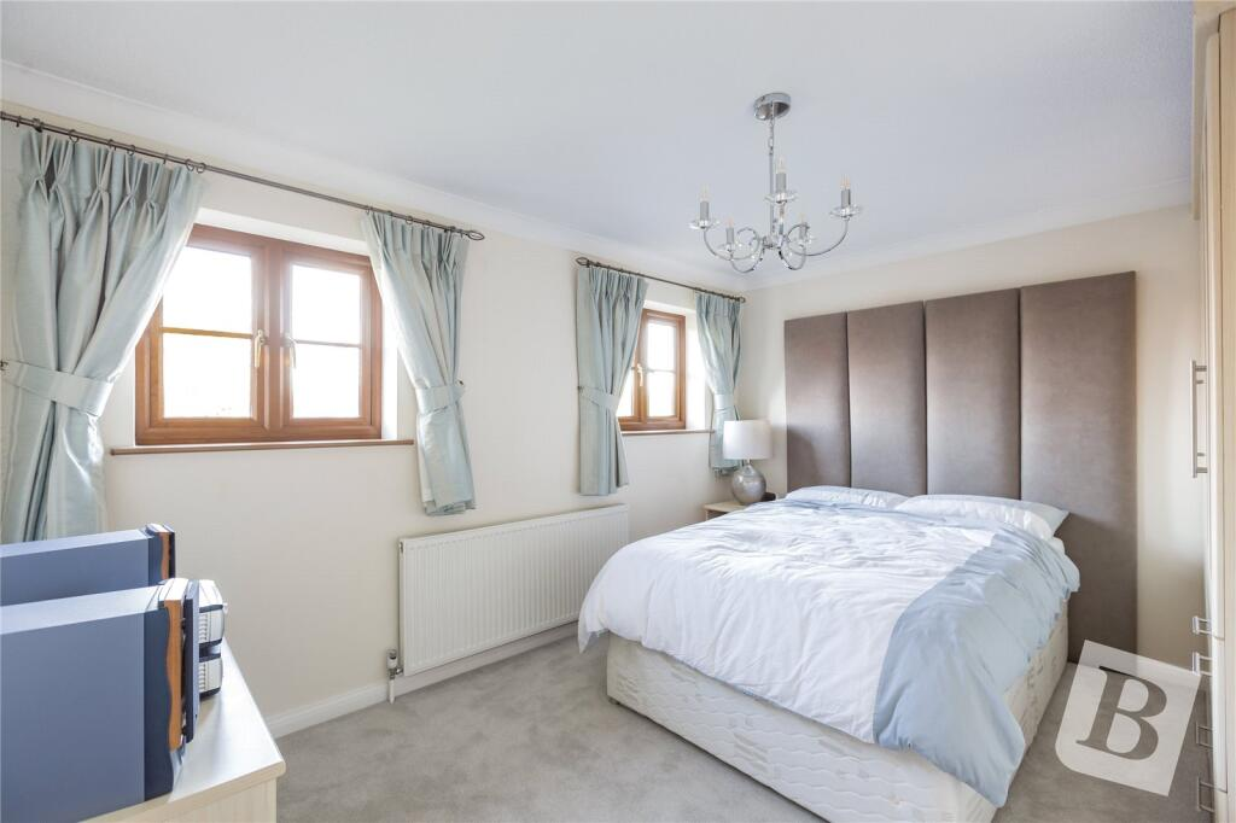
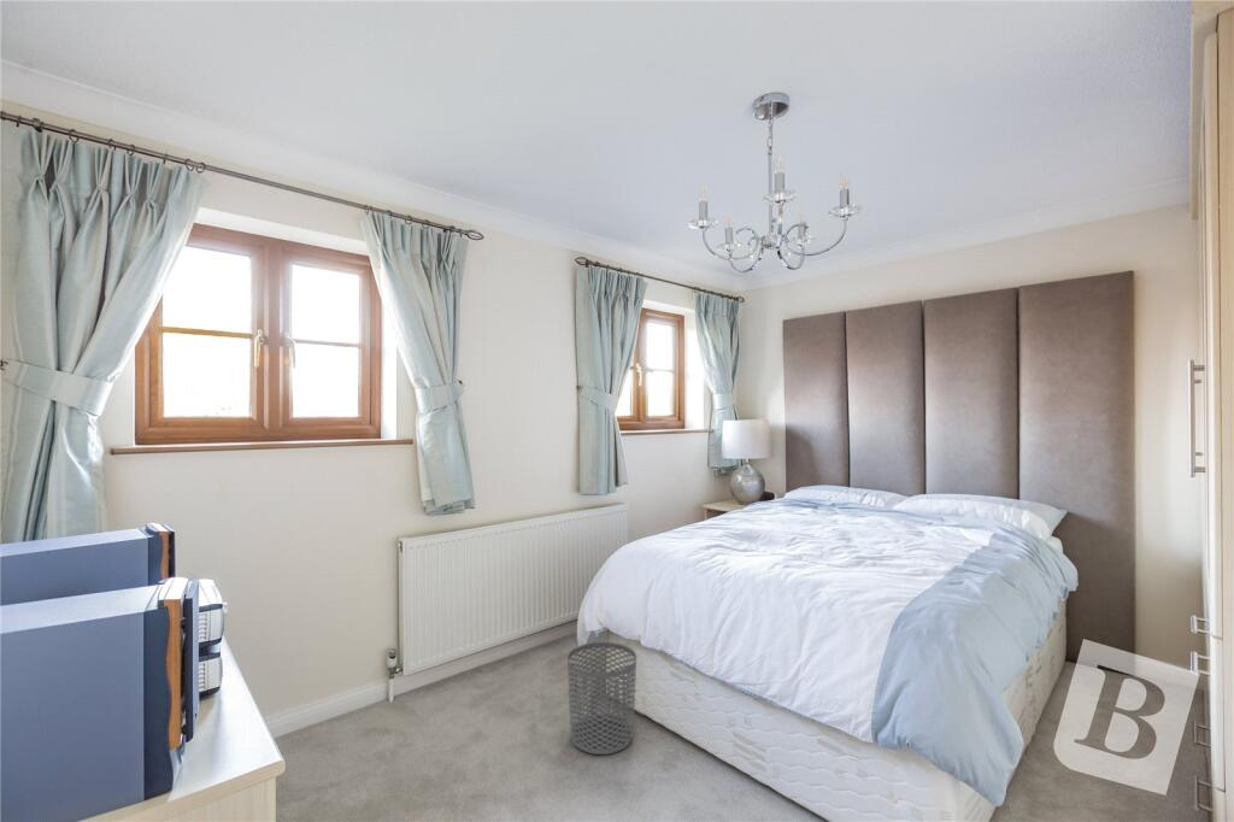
+ waste bin [566,641,637,756]
